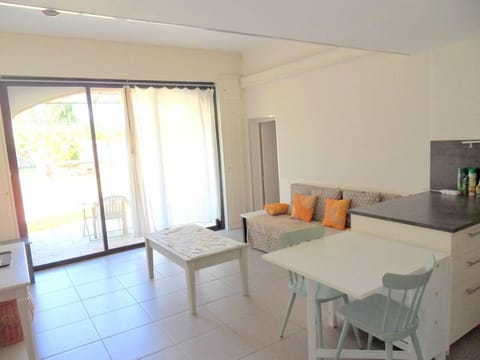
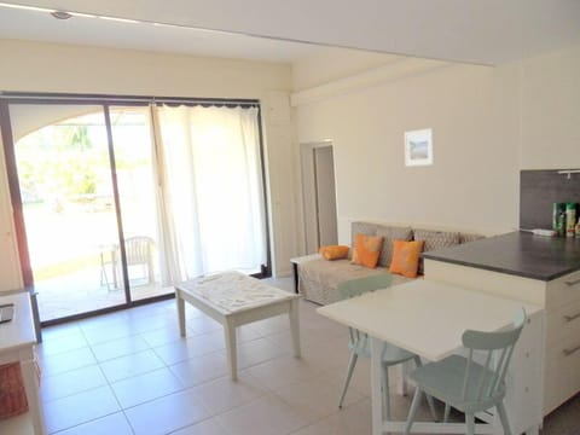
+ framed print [404,127,435,167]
